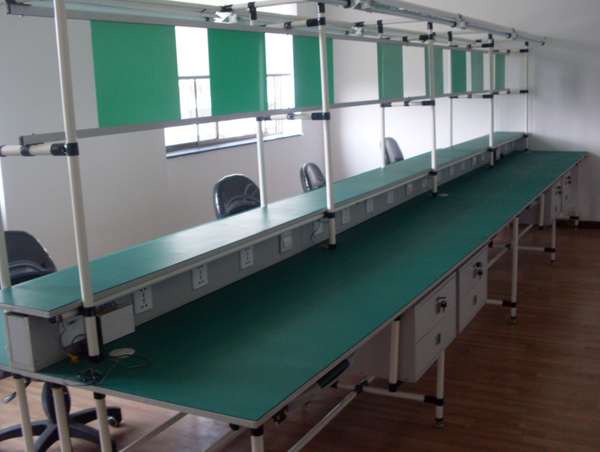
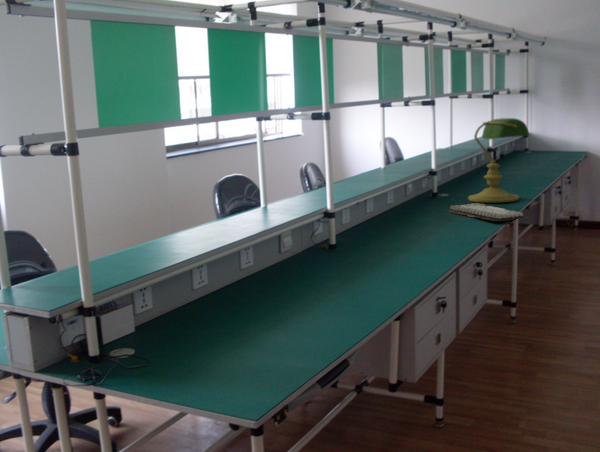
+ keyboard [447,202,529,222]
+ desk lamp [467,117,530,203]
